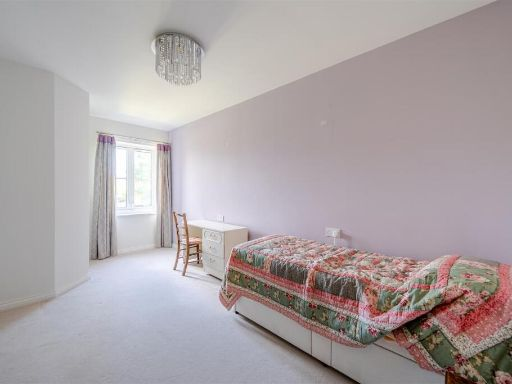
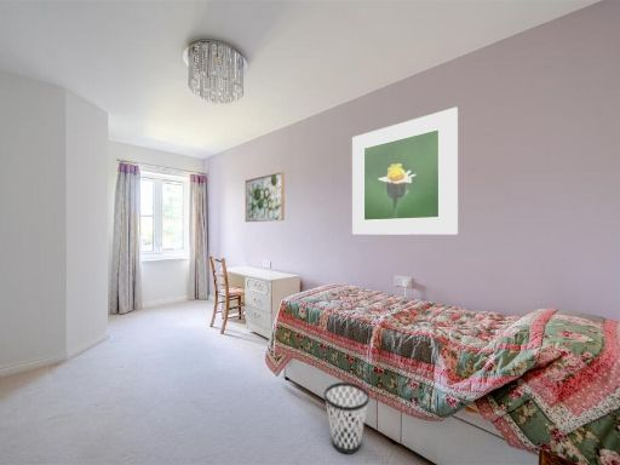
+ wastebasket [323,381,371,455]
+ wall art [245,171,286,223]
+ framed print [351,105,459,236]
